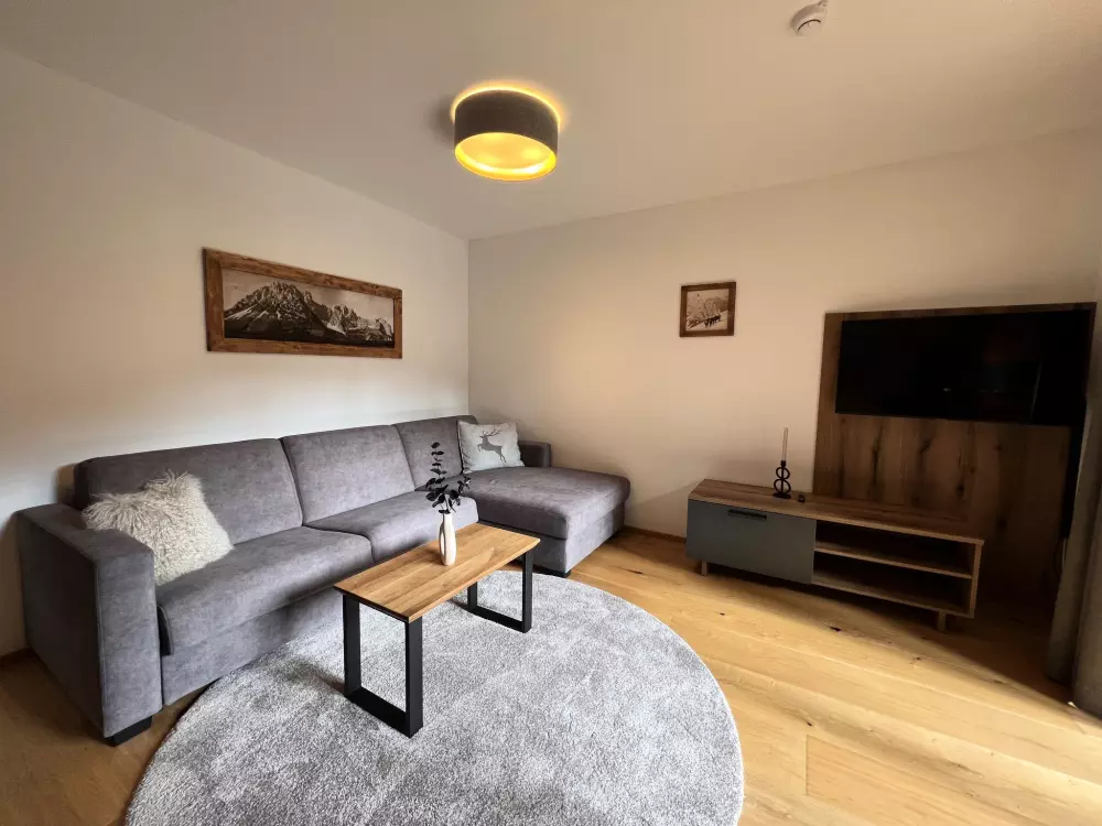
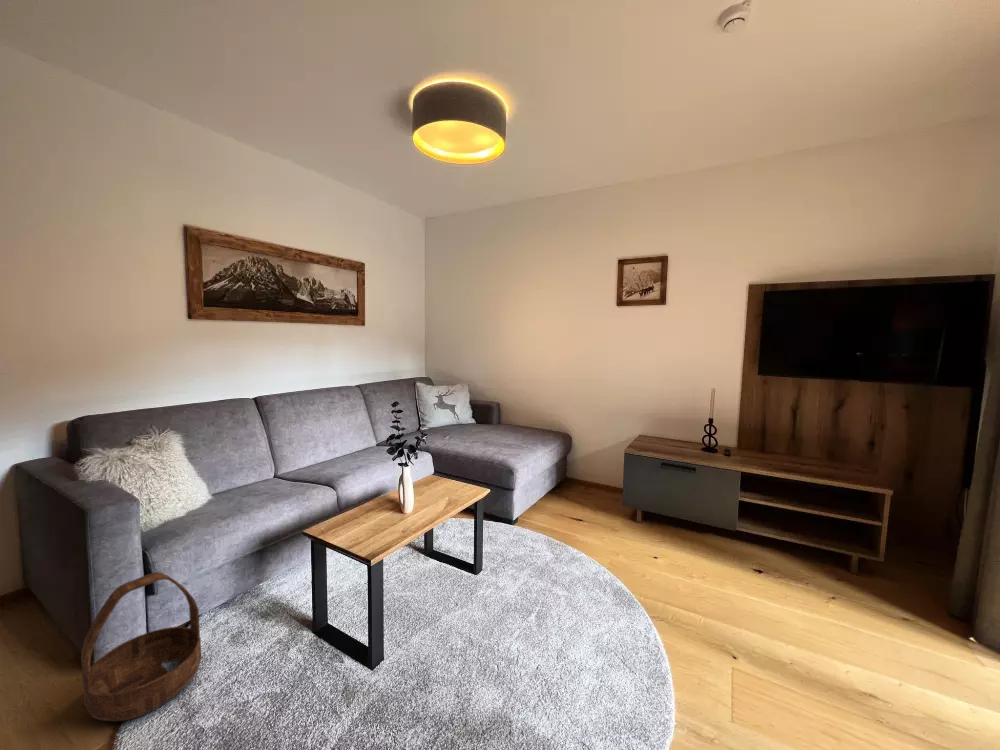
+ basket [80,571,202,722]
